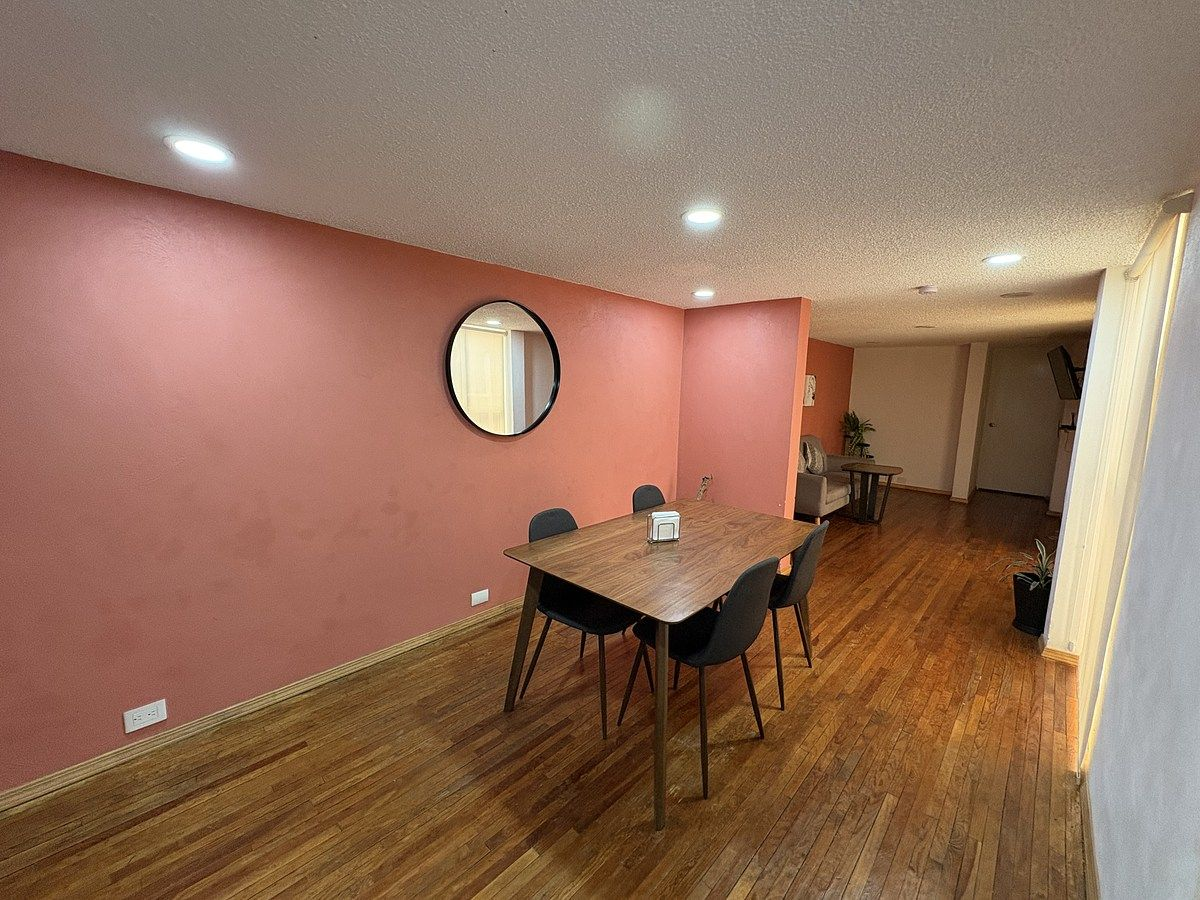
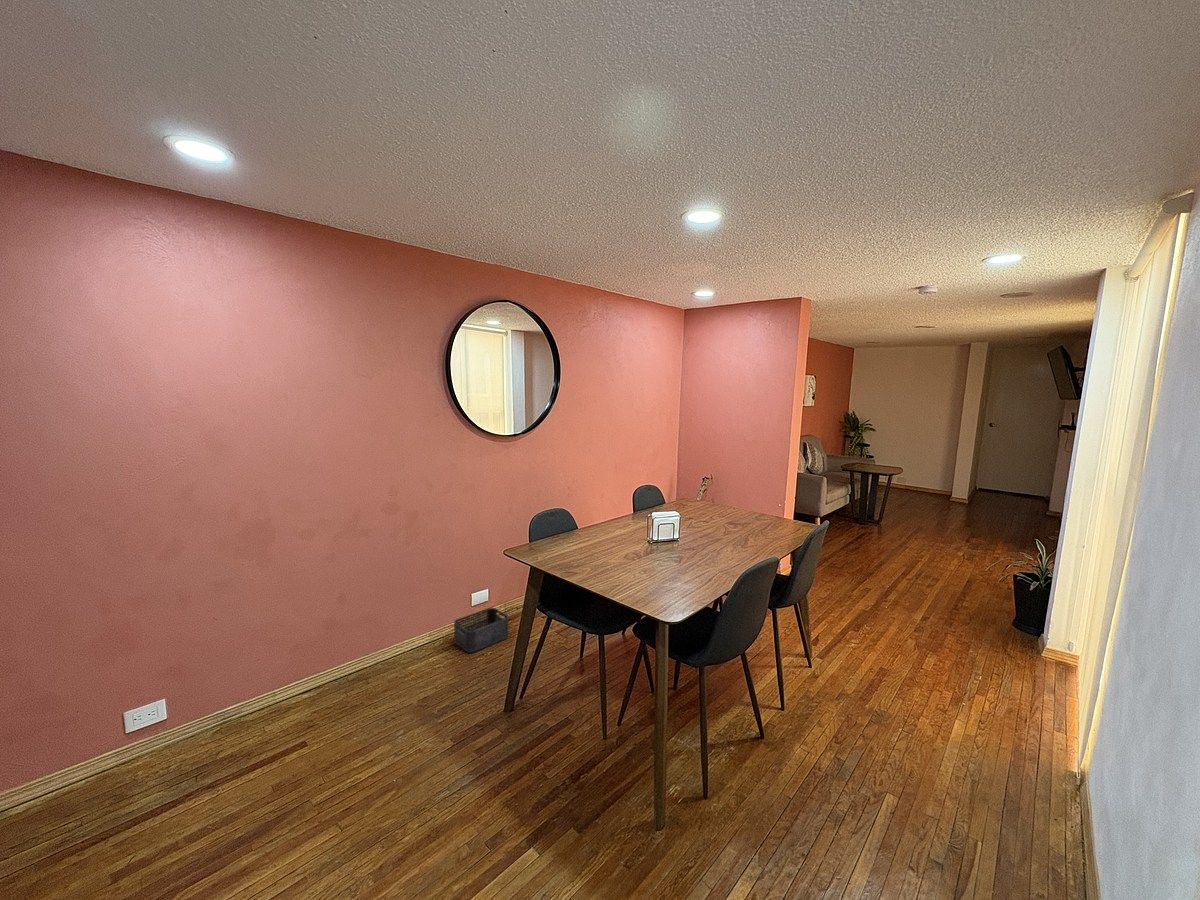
+ storage bin [453,607,509,653]
